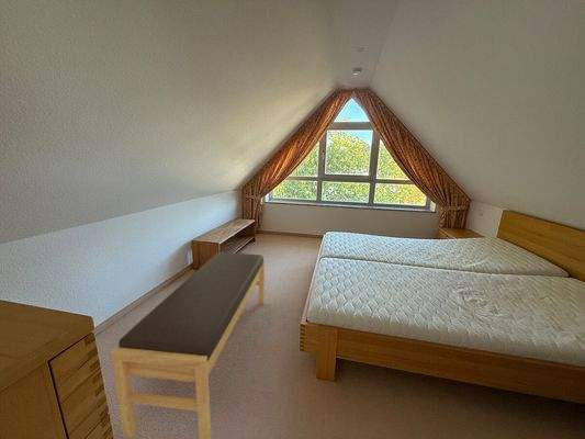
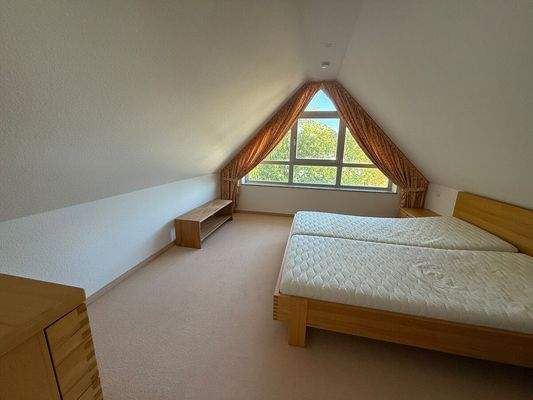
- bench [110,251,266,439]
